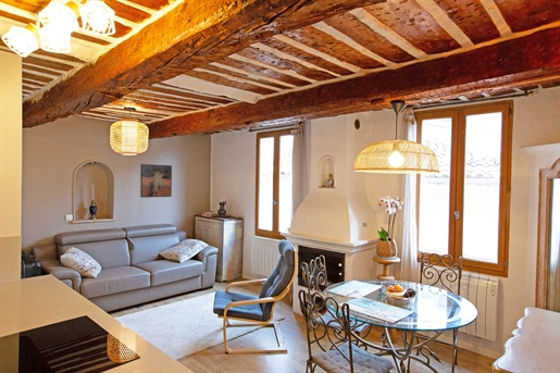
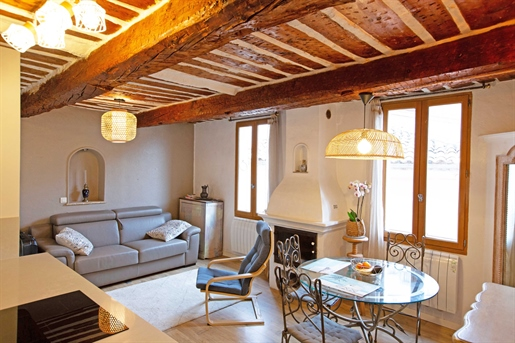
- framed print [139,163,173,199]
